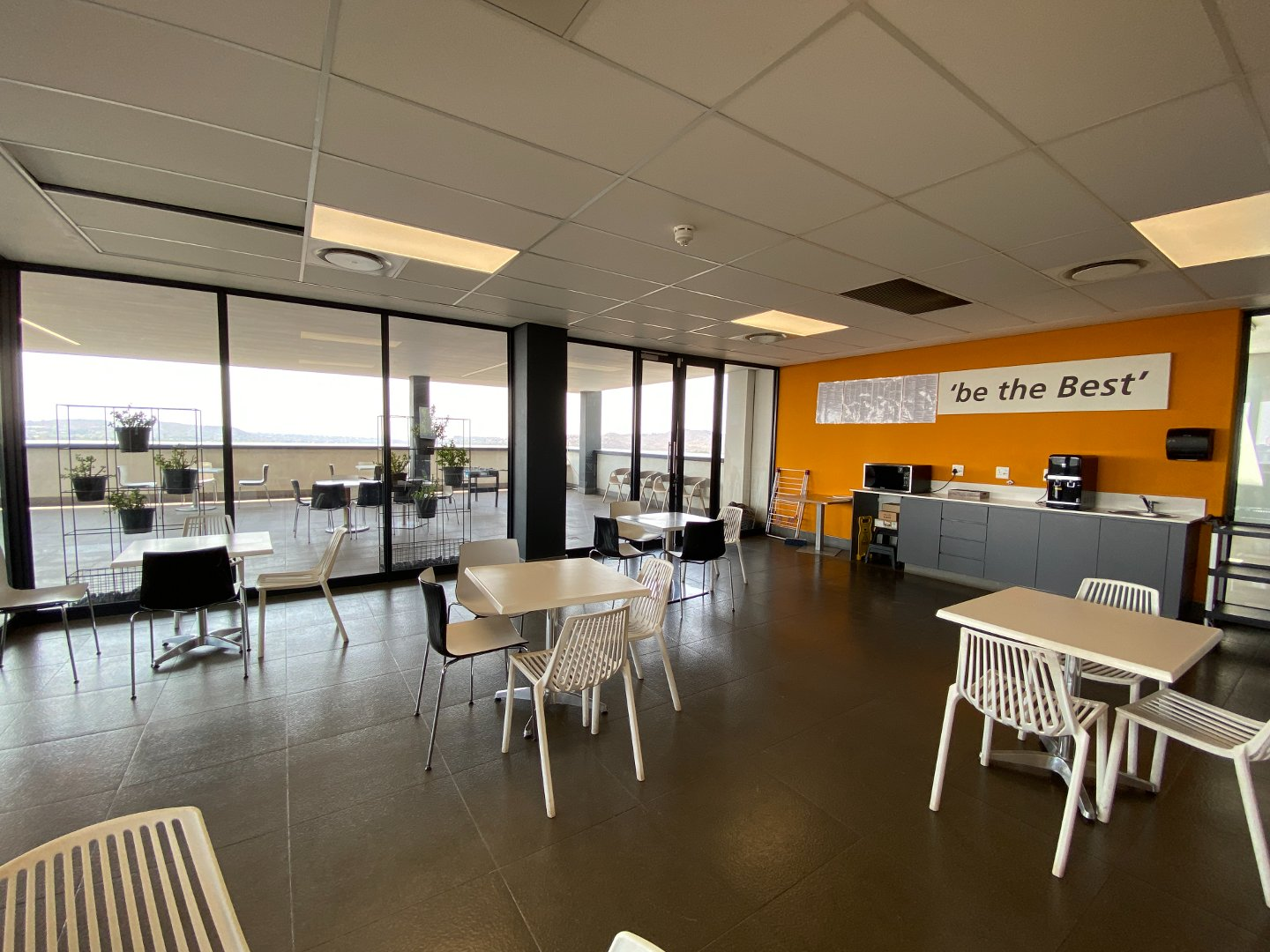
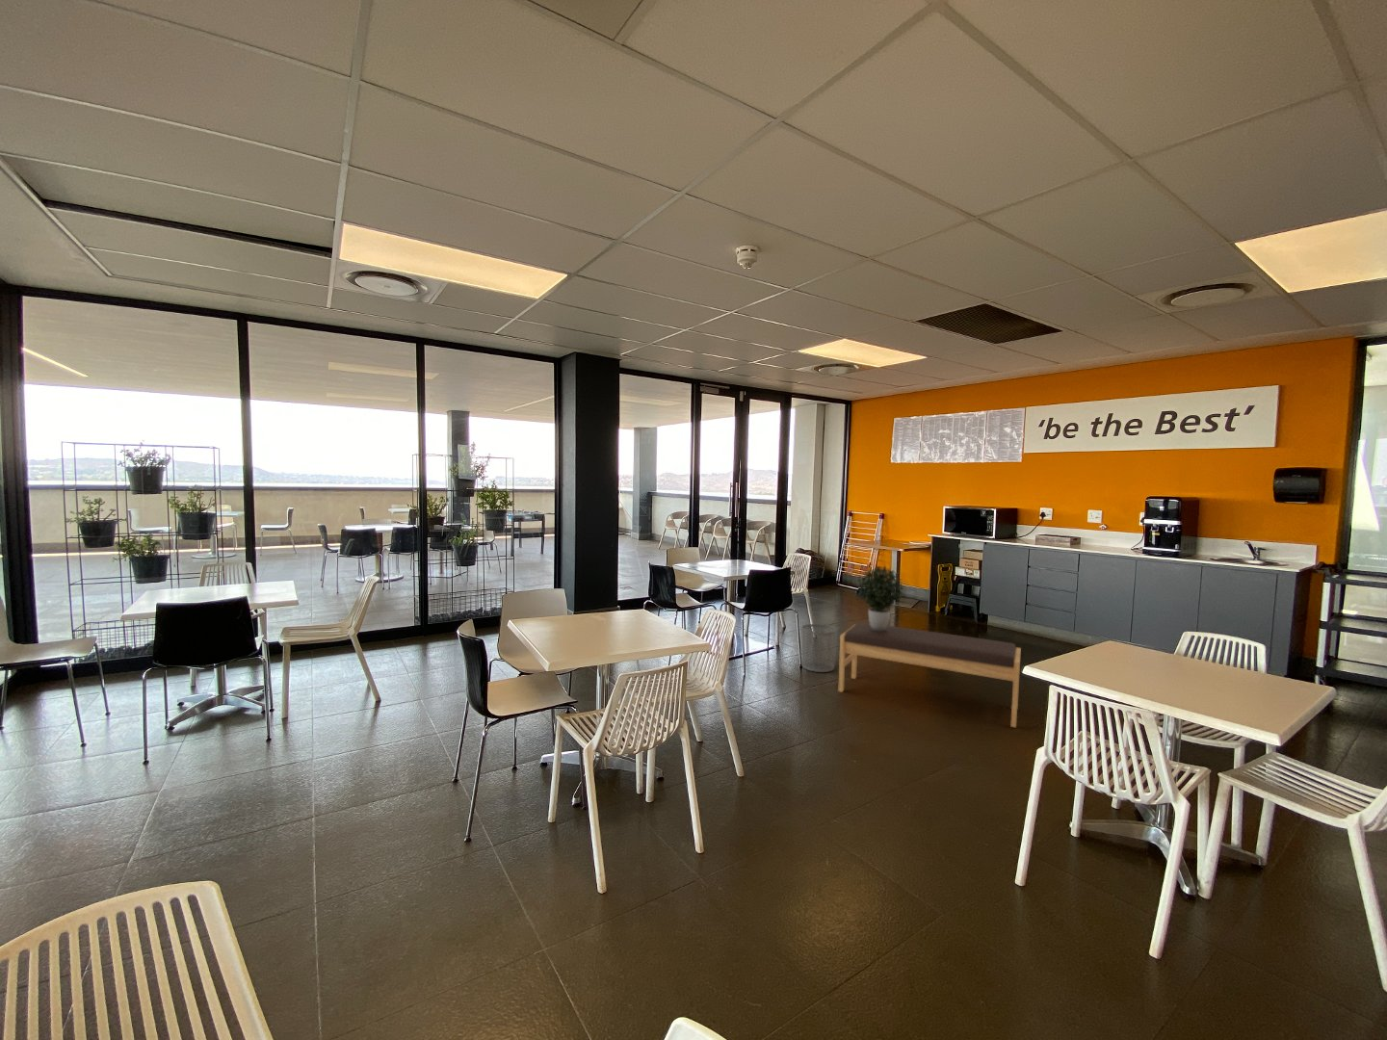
+ bench [837,622,1022,729]
+ waste bin [802,623,838,673]
+ potted plant [856,565,905,631]
